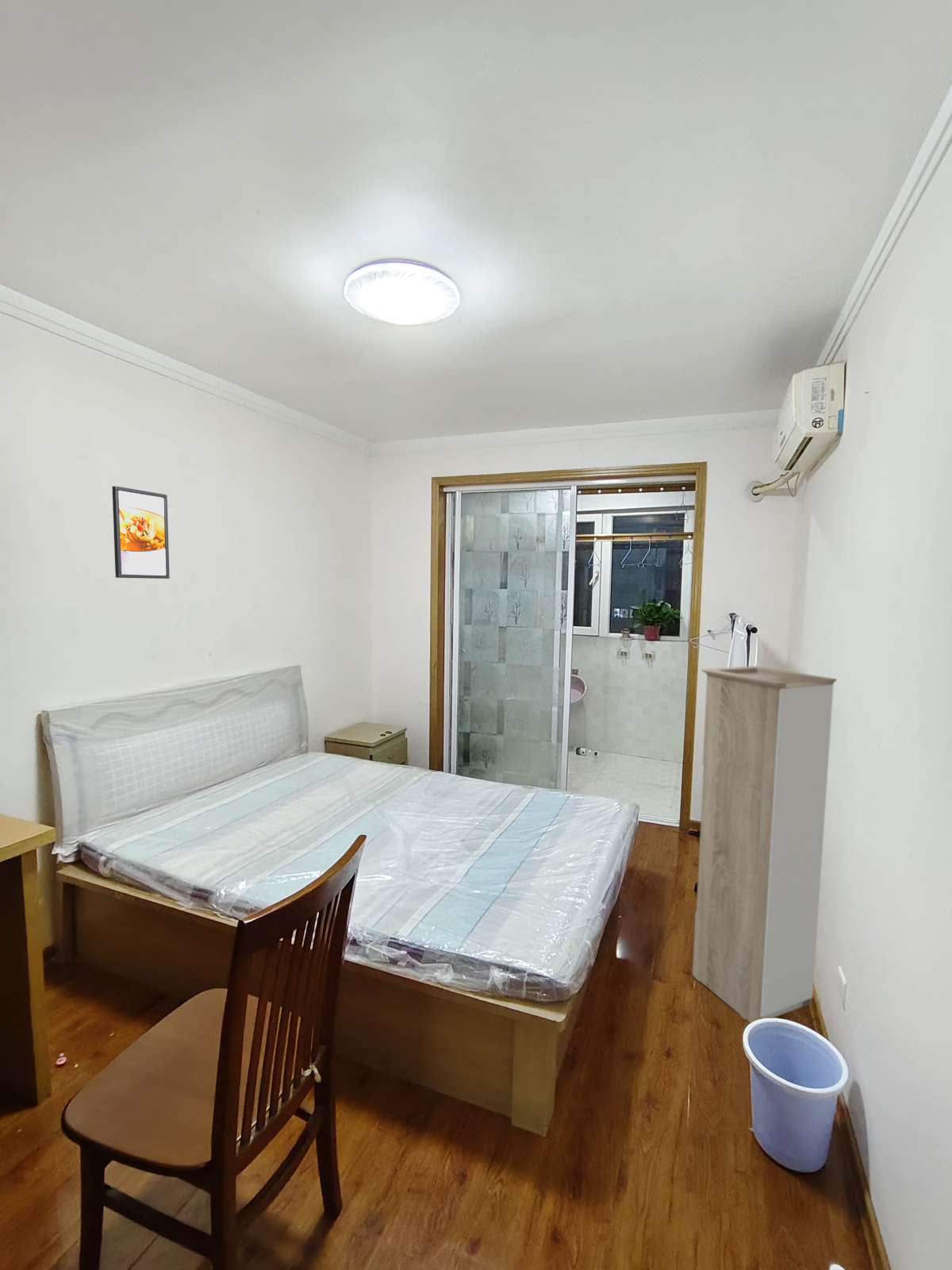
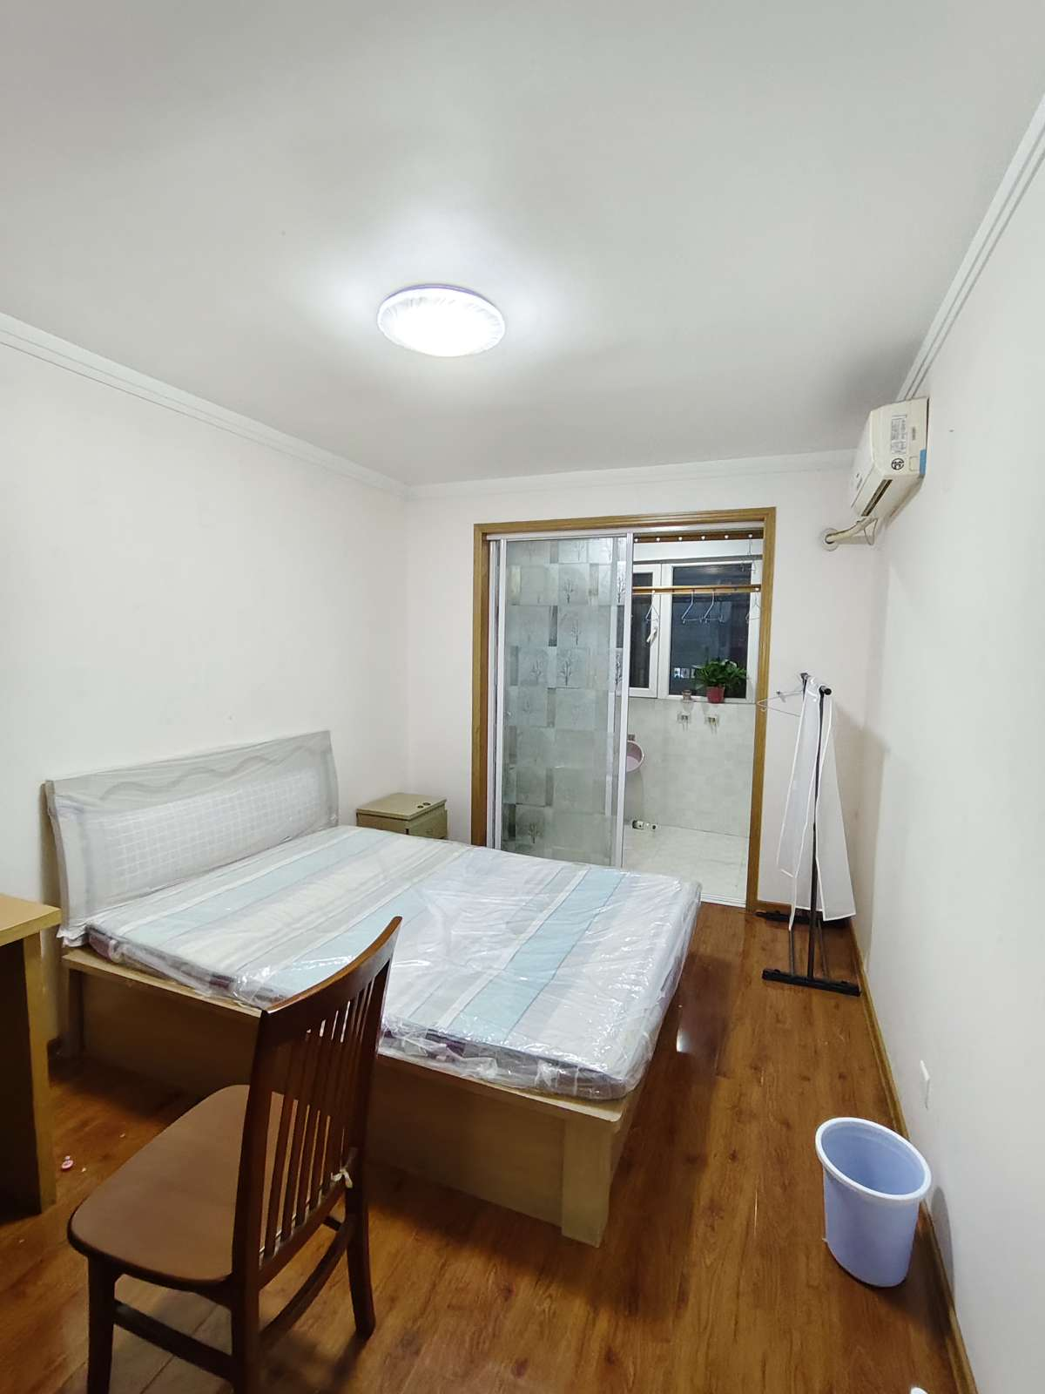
- storage cabinet [692,665,838,1024]
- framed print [111,485,171,579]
